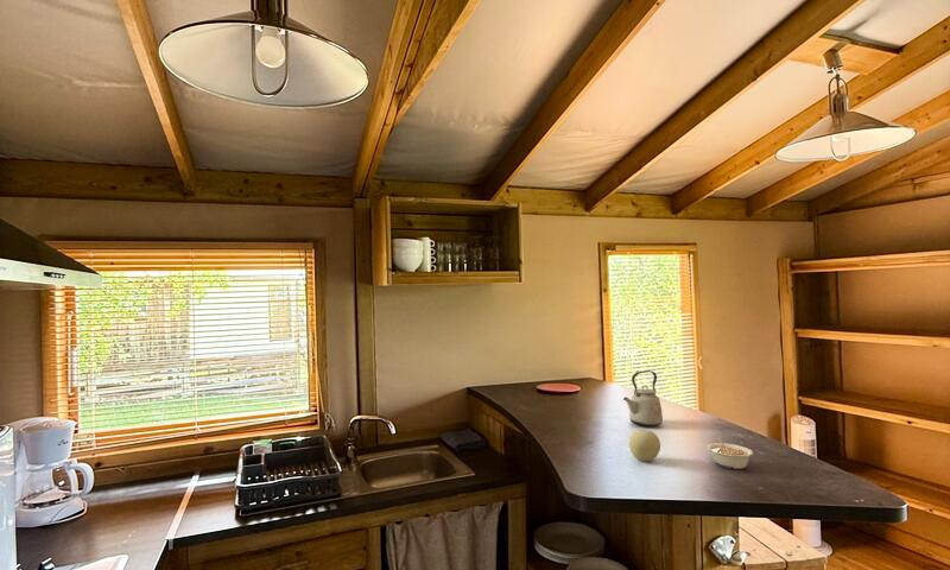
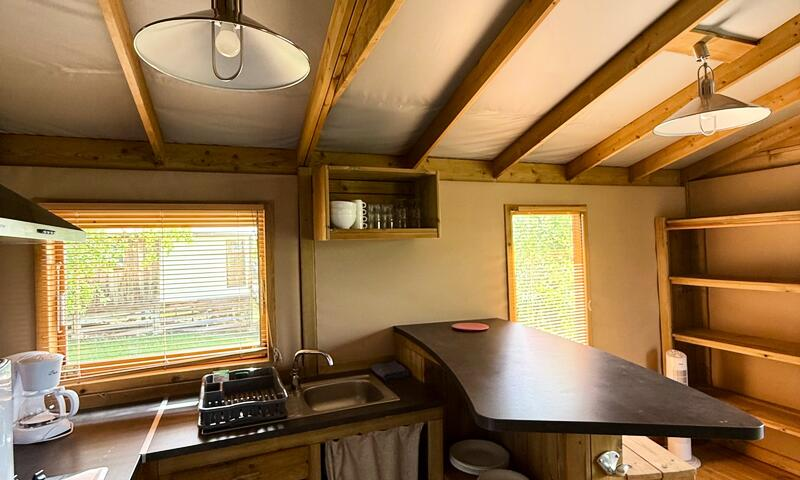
- kettle [622,369,664,428]
- fruit [628,429,661,462]
- legume [705,437,754,470]
